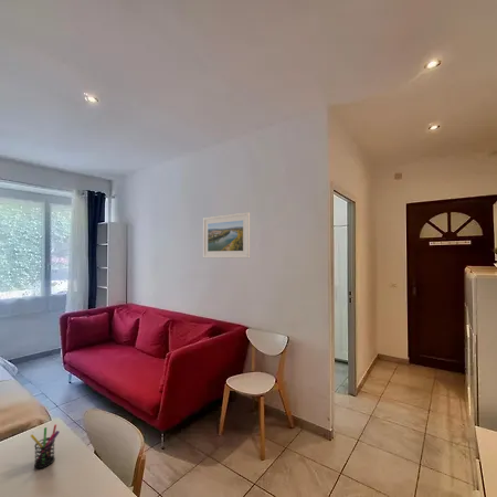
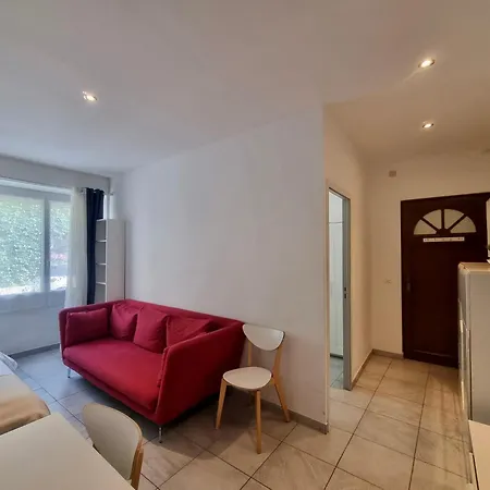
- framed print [202,211,251,260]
- pen holder [30,423,61,469]
